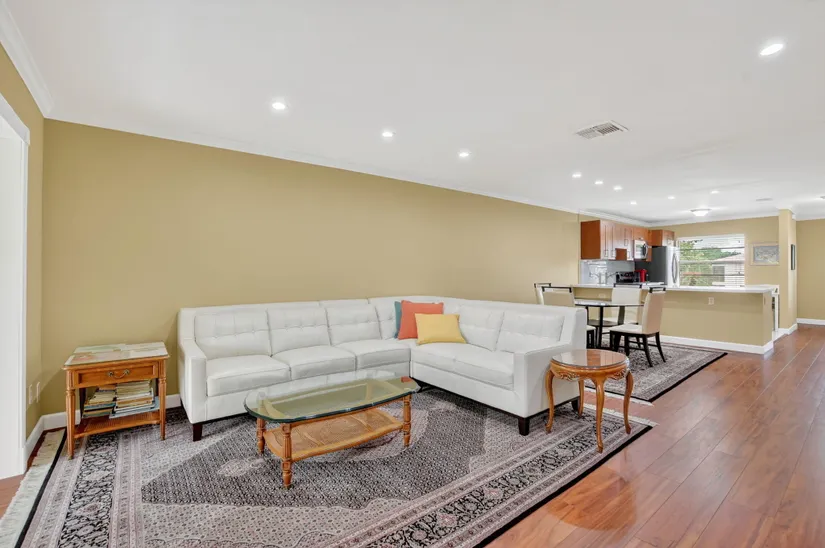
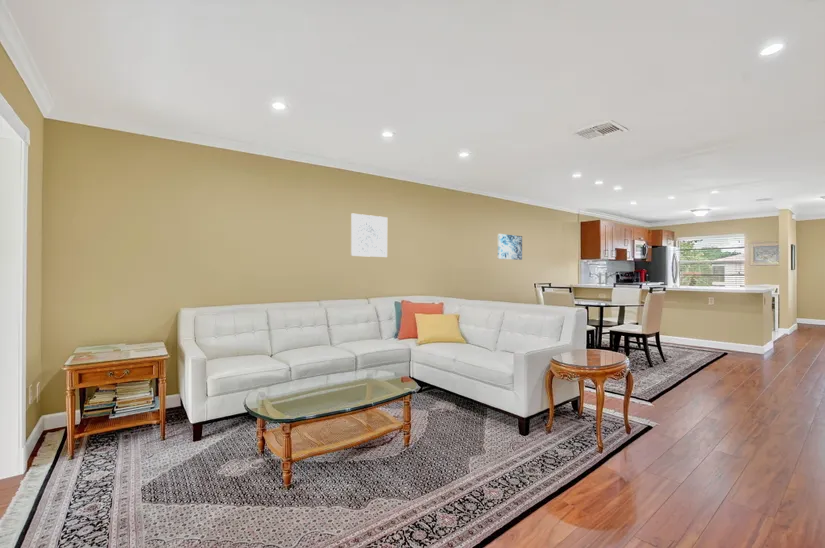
+ wall art [497,233,523,261]
+ wall art [350,213,388,258]
